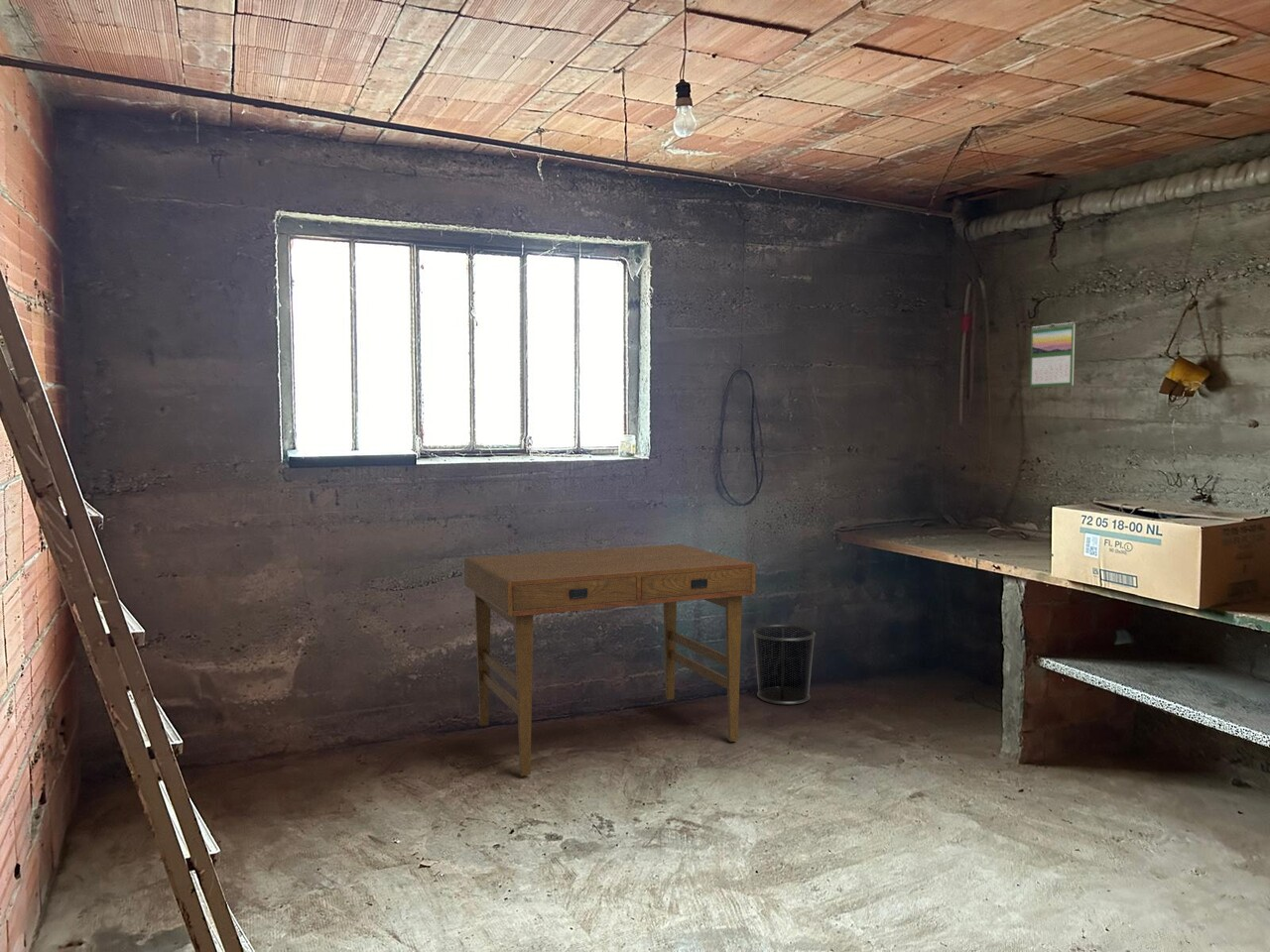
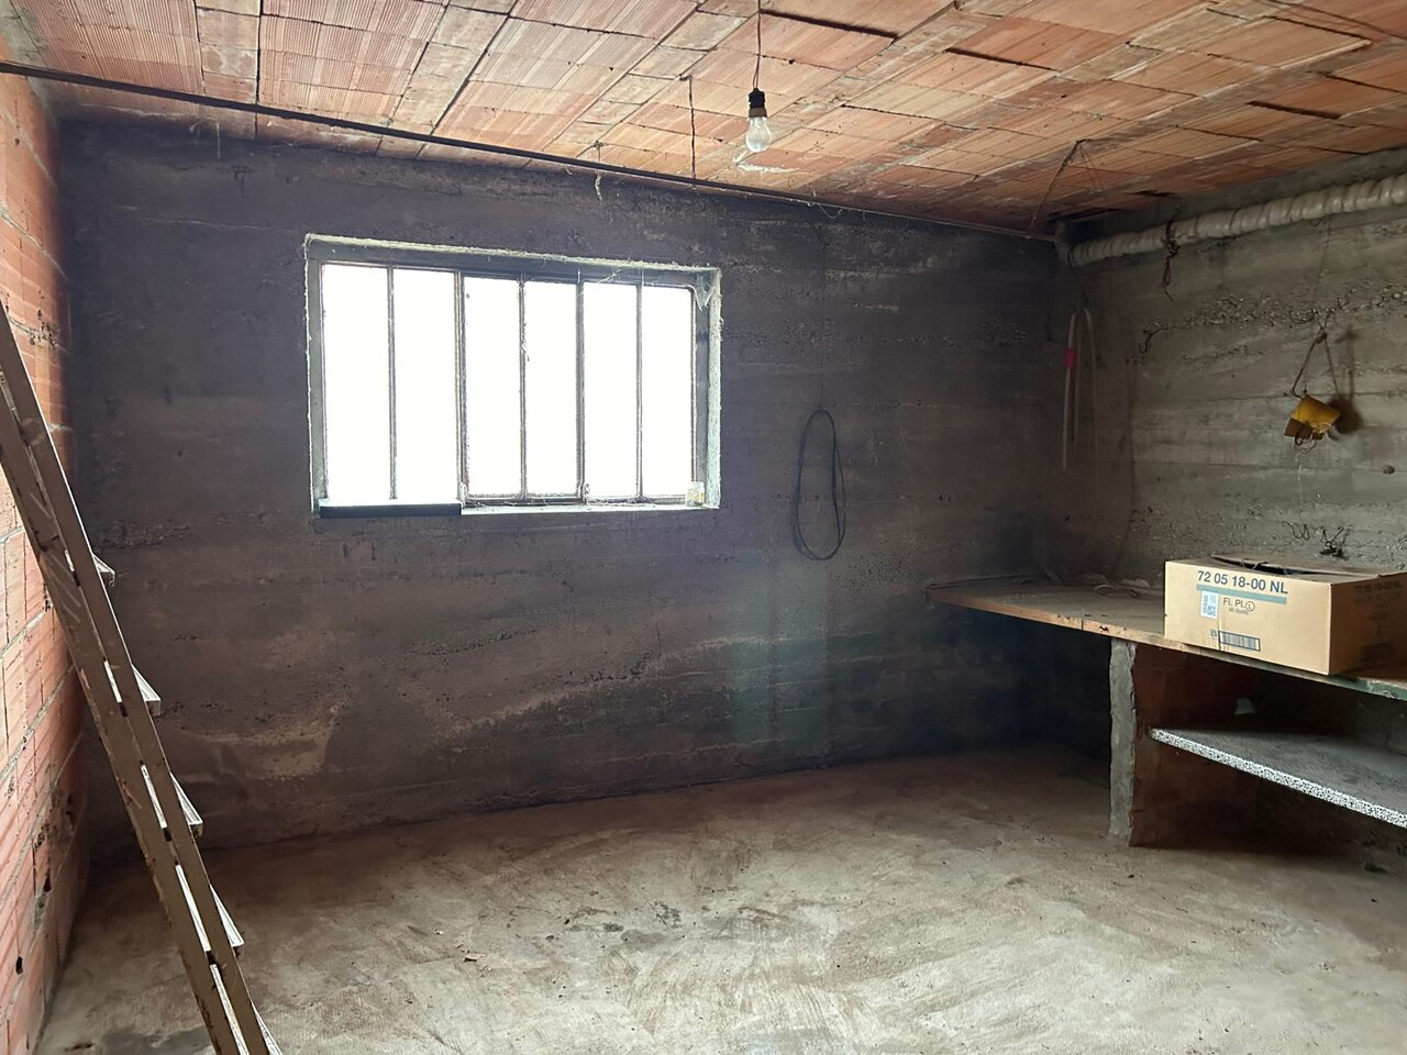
- desk [463,543,757,777]
- waste bin [752,624,817,705]
- calendar [1029,321,1076,389]
